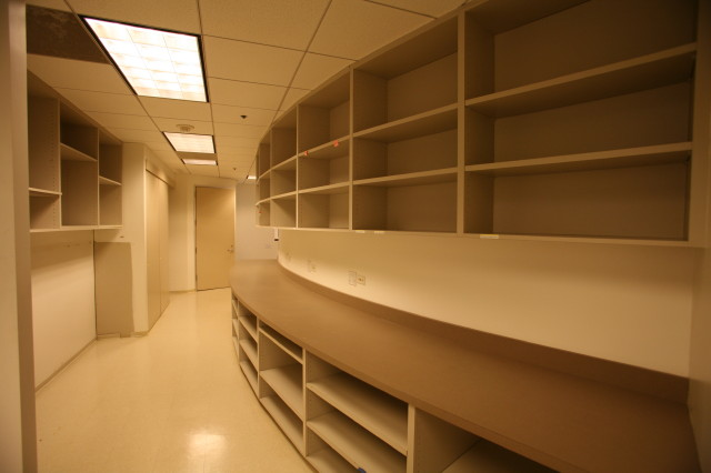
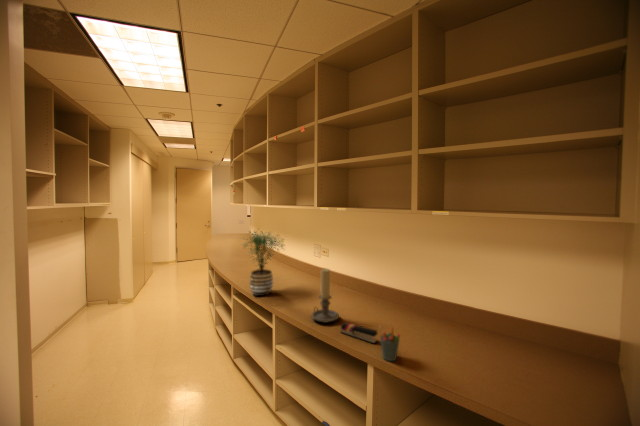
+ potted plant [240,229,286,297]
+ candle holder [310,267,340,324]
+ pen holder [378,325,401,362]
+ stapler [339,321,379,345]
